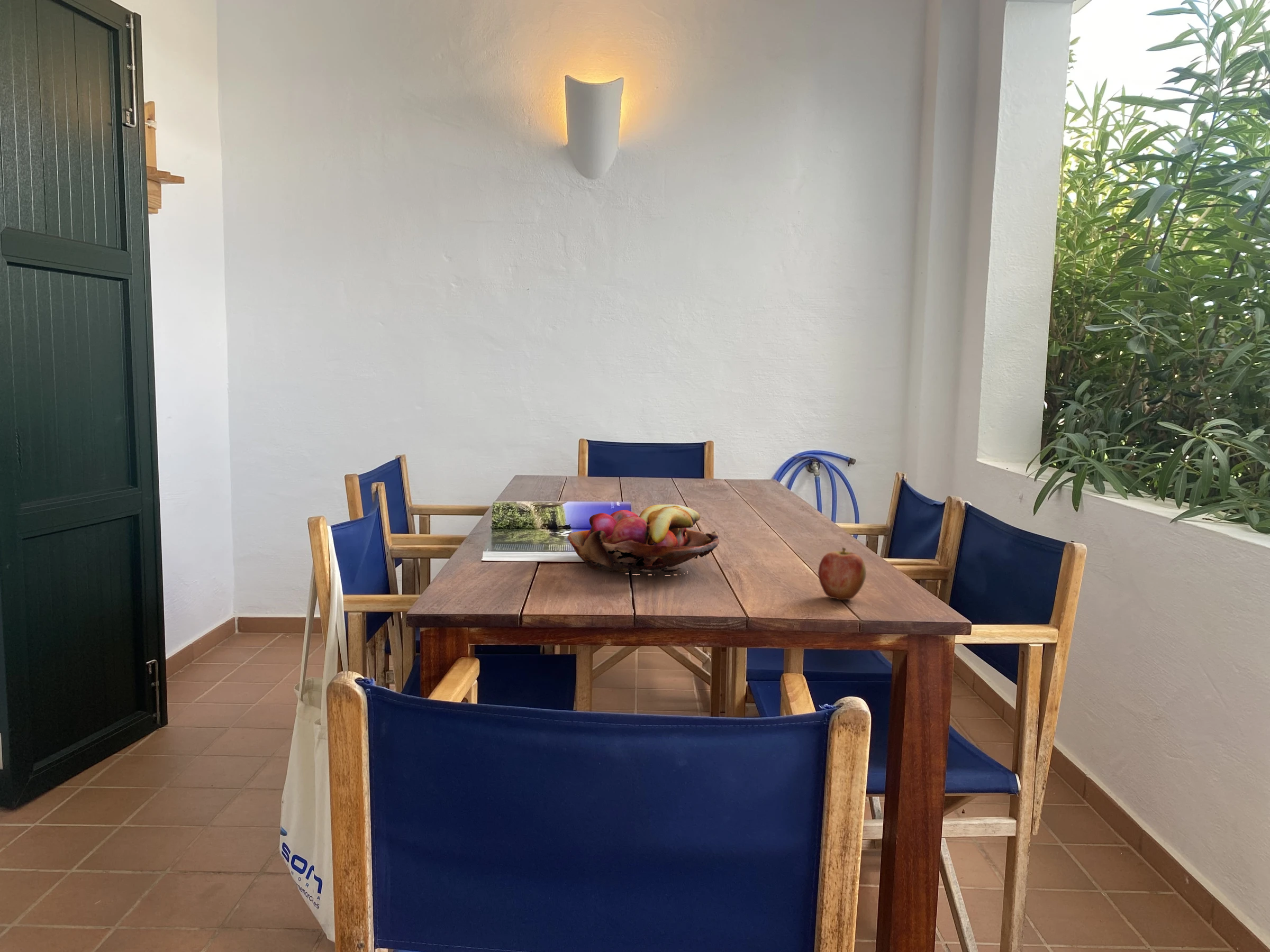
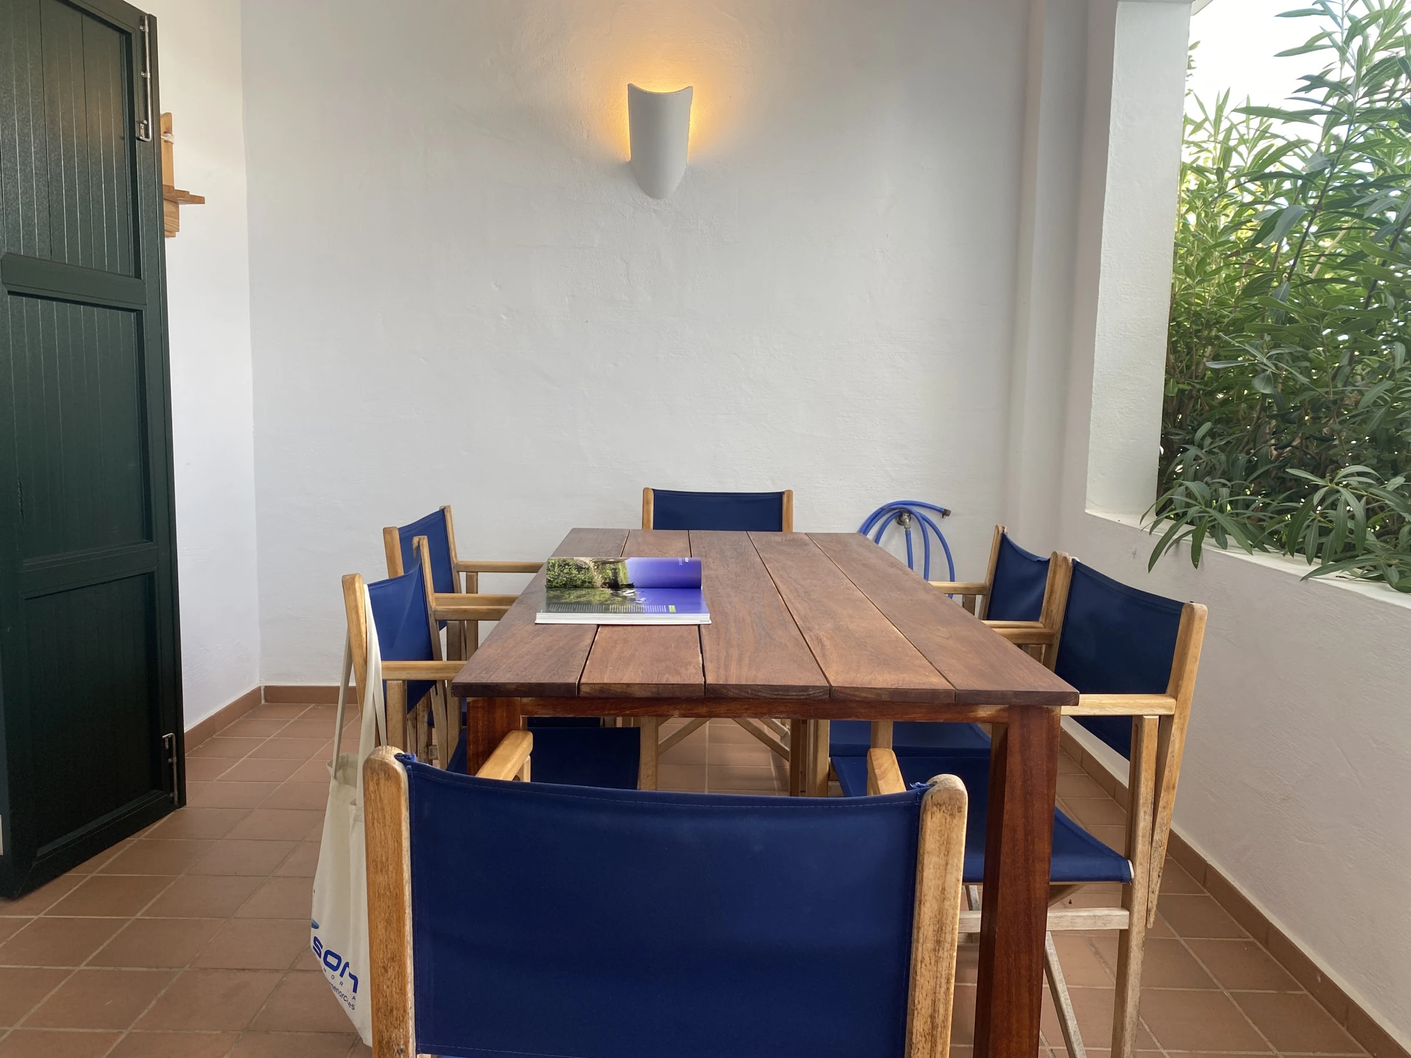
- apple [818,547,867,600]
- fruit basket [567,504,720,576]
